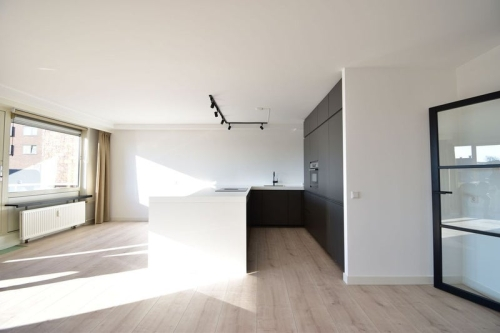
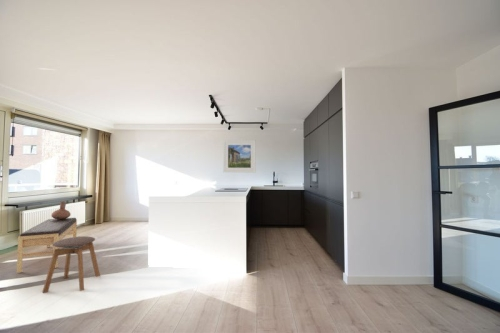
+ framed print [222,139,256,173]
+ stool [42,235,101,294]
+ vessel [51,200,72,220]
+ bench [16,217,78,274]
